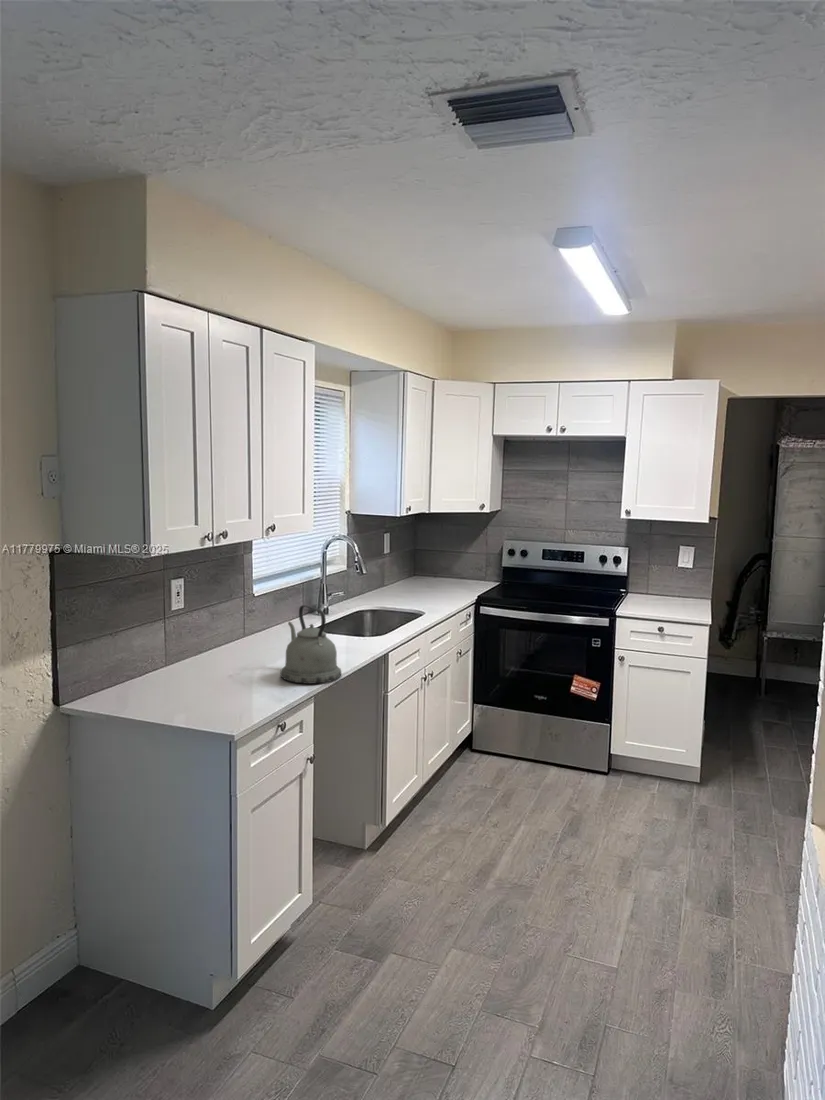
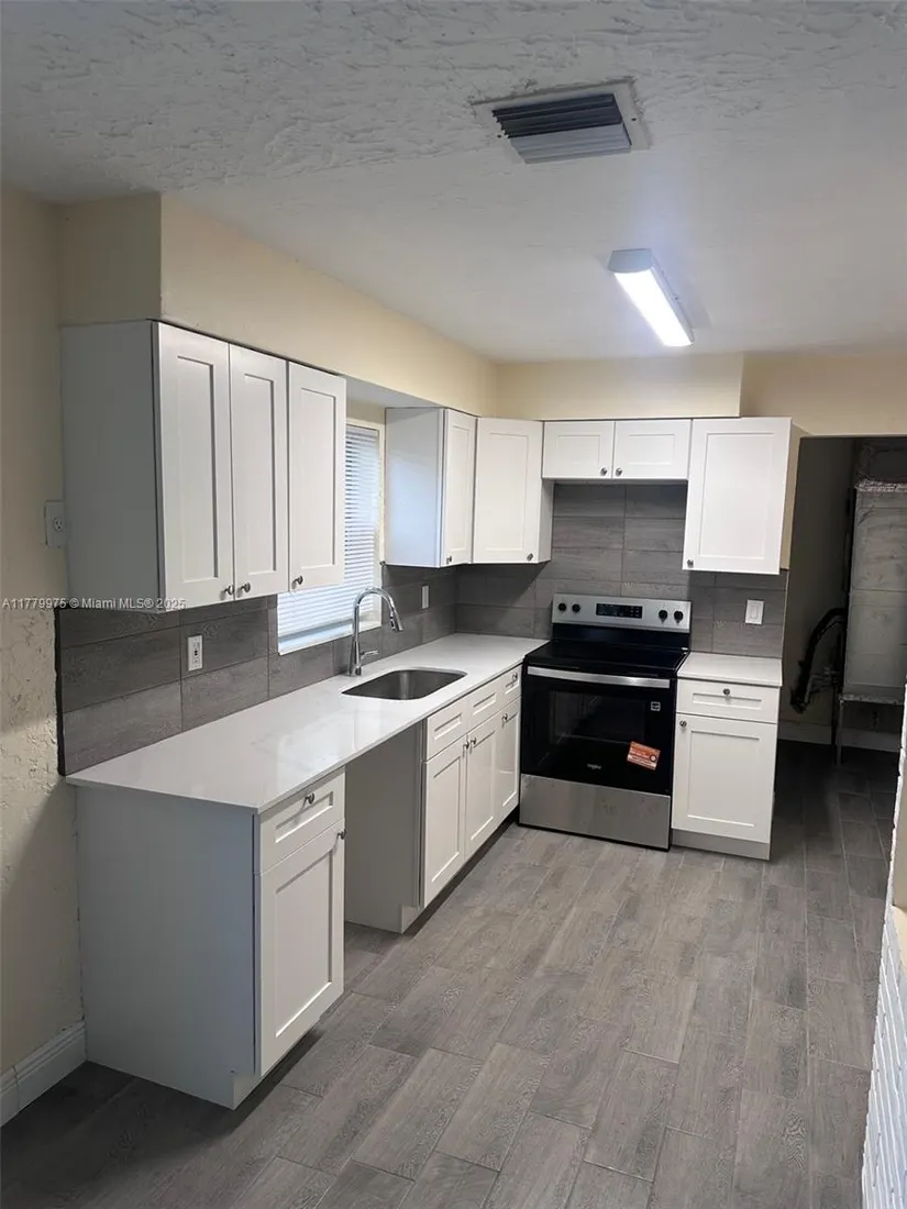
- kettle [279,604,342,685]
